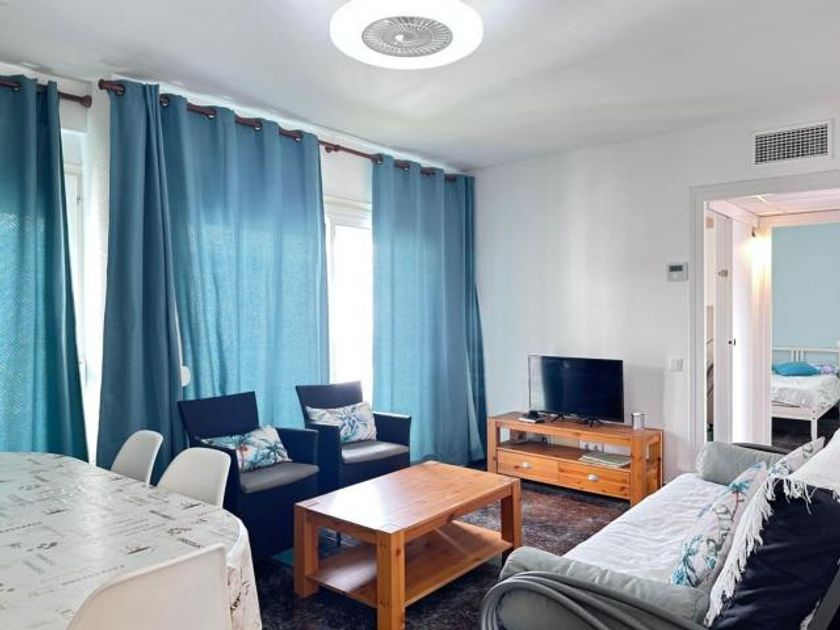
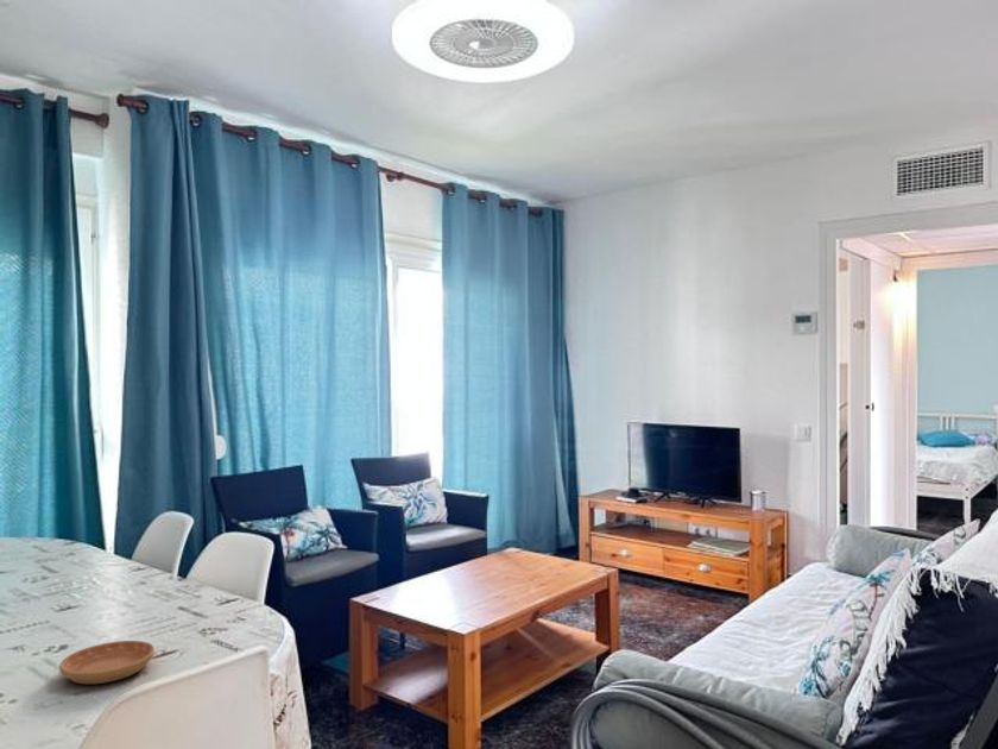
+ saucer [58,640,156,685]
